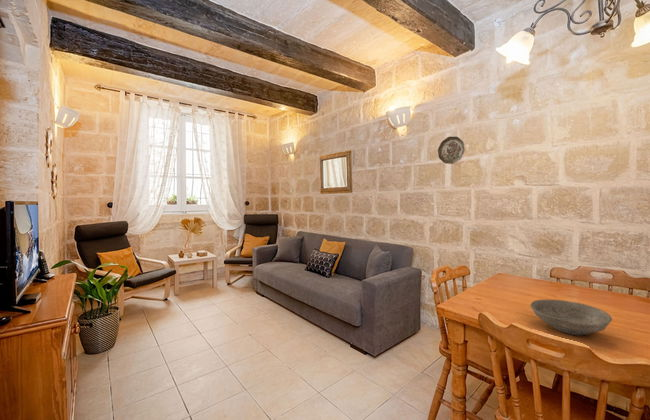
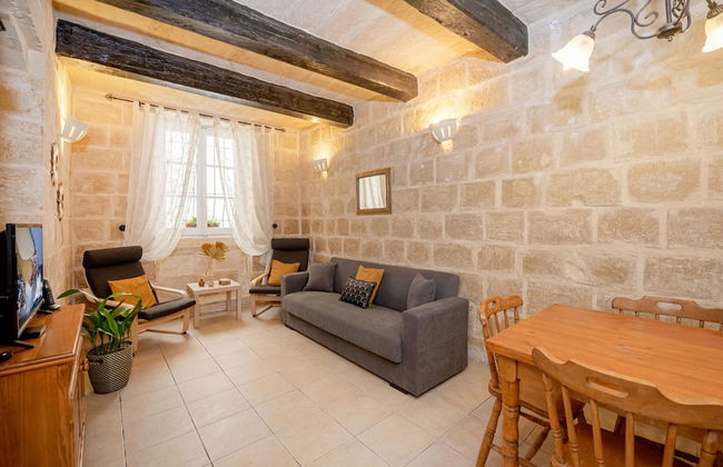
- decorative plate [437,136,466,165]
- bowl [529,299,613,336]
